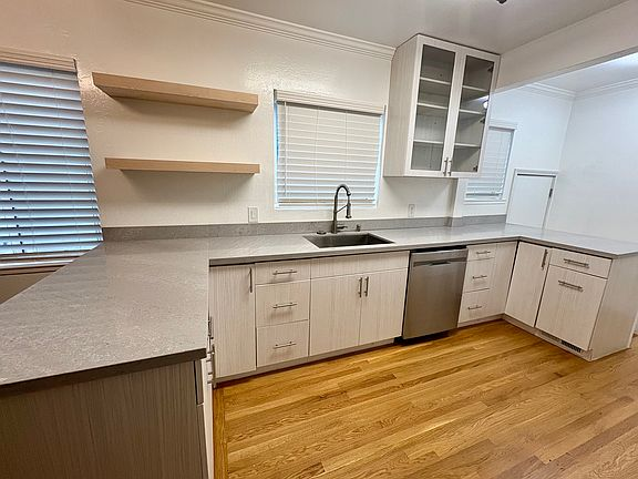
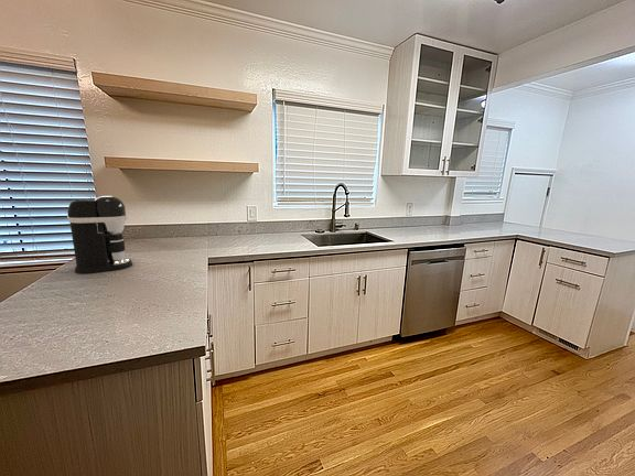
+ coffee maker [66,195,133,274]
